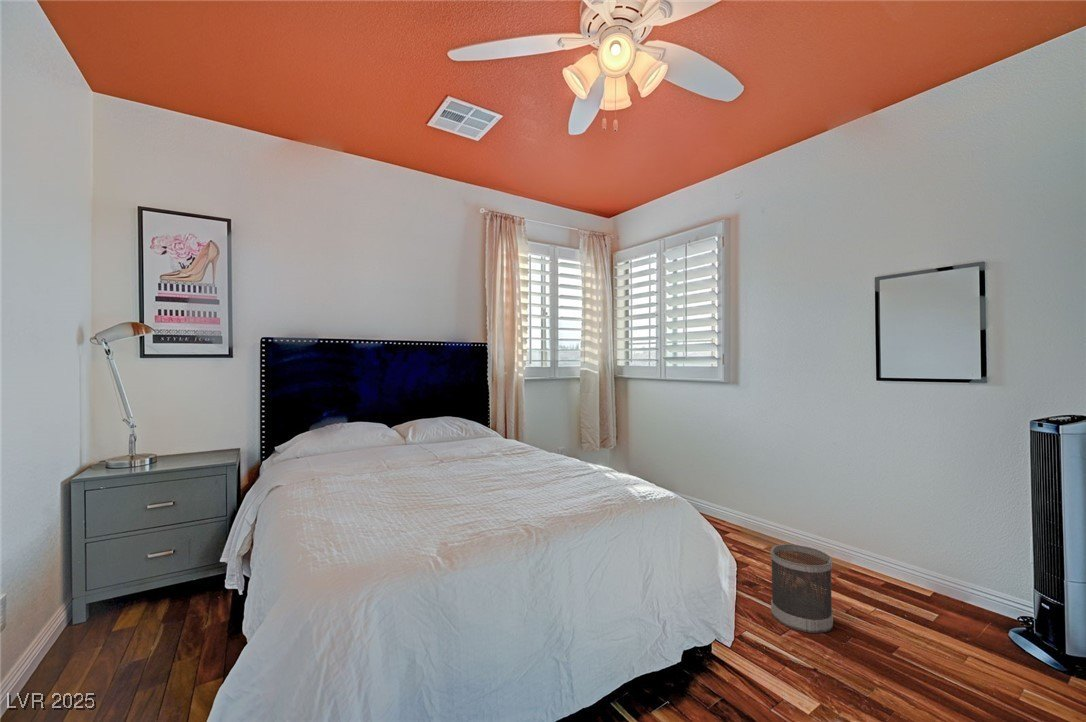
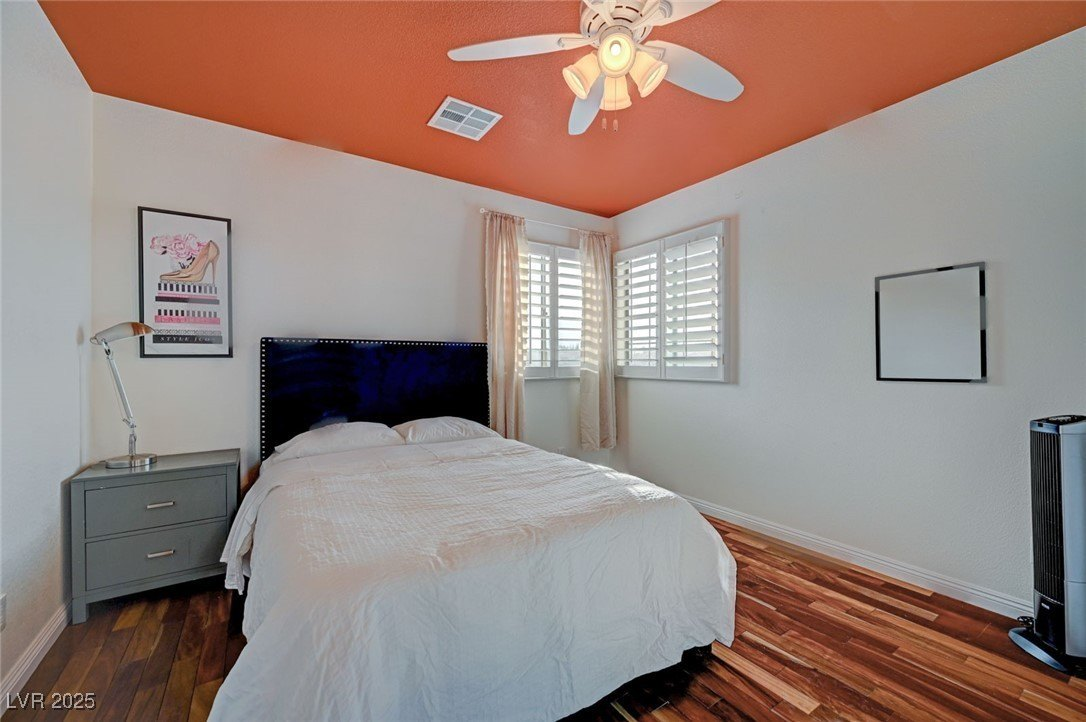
- wastebasket [769,543,834,634]
